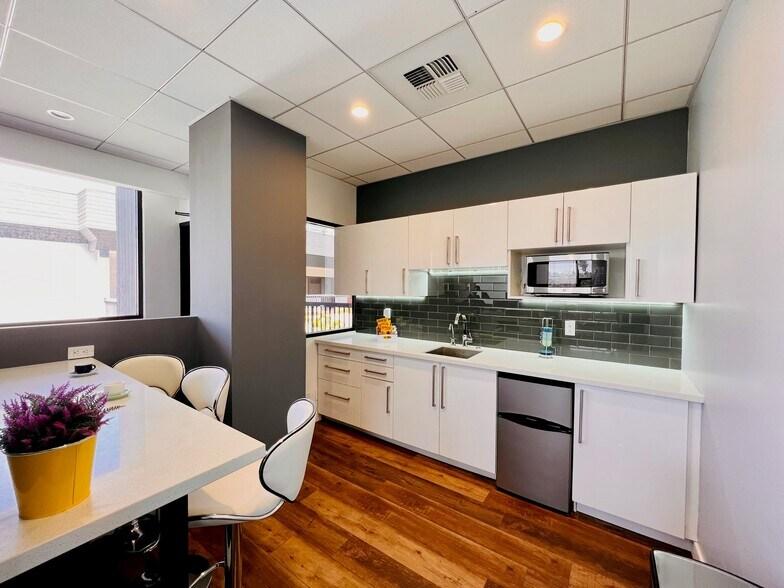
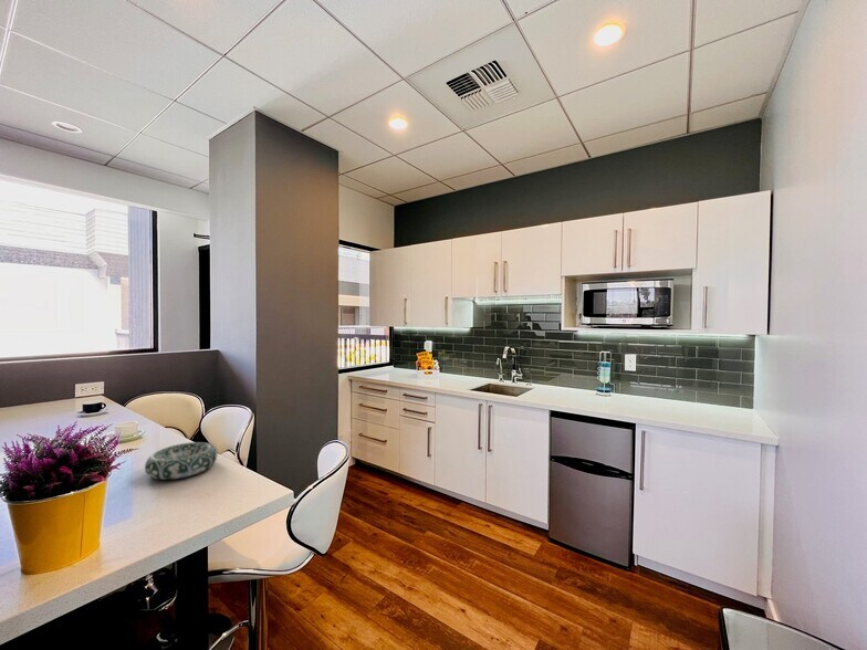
+ decorative bowl [144,441,219,481]
